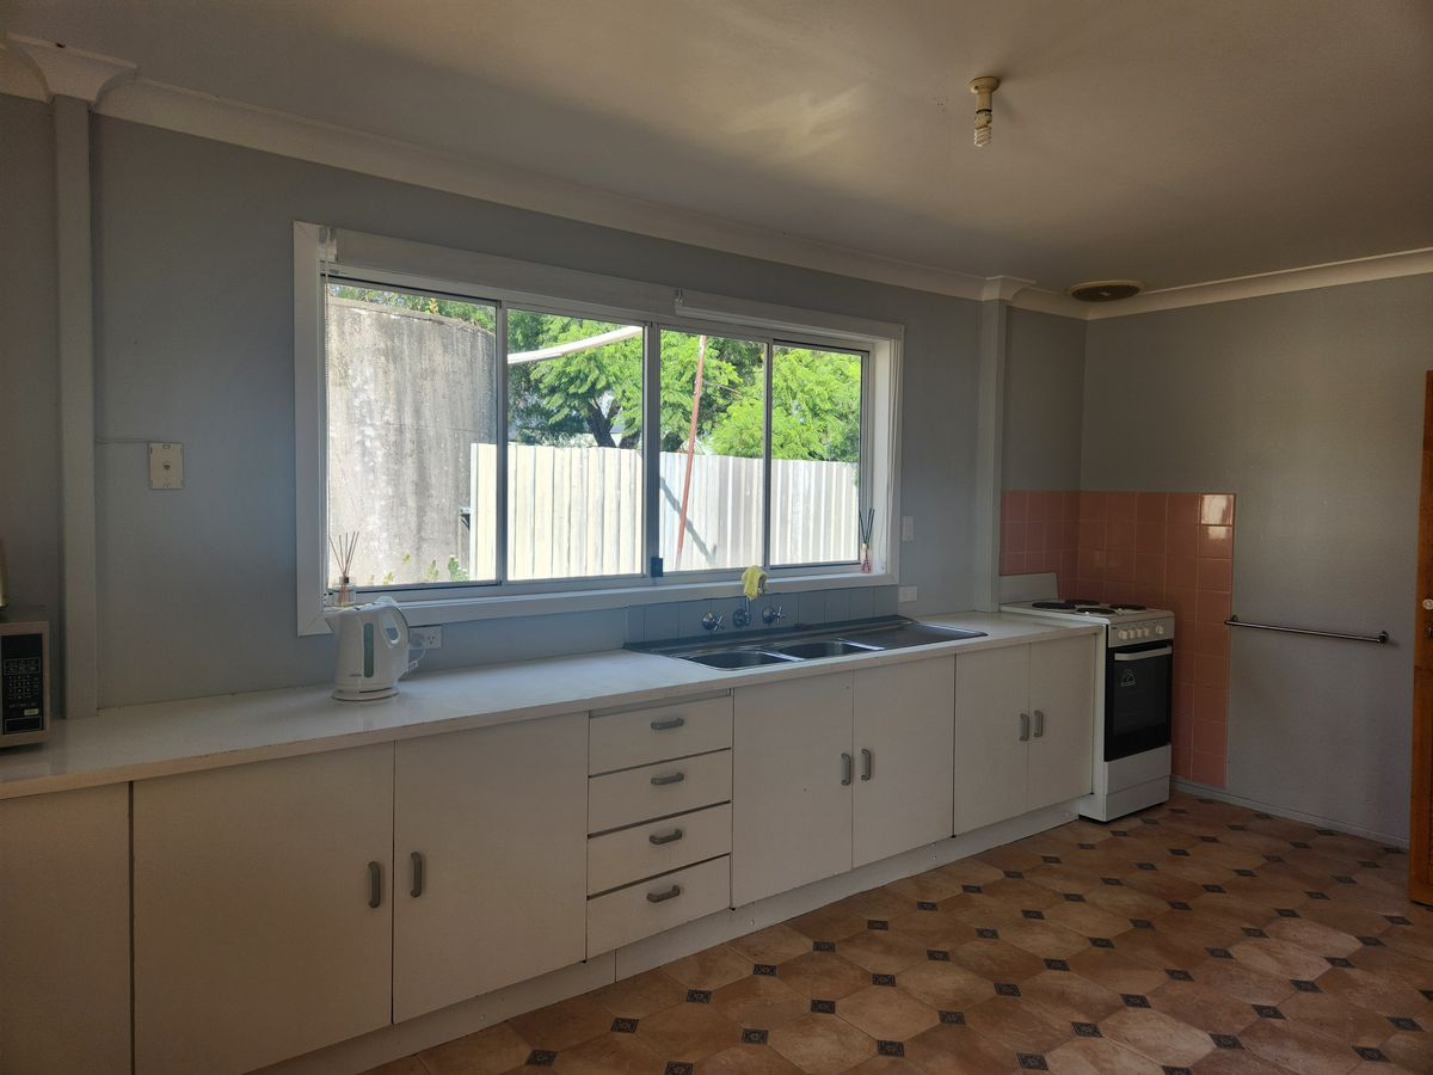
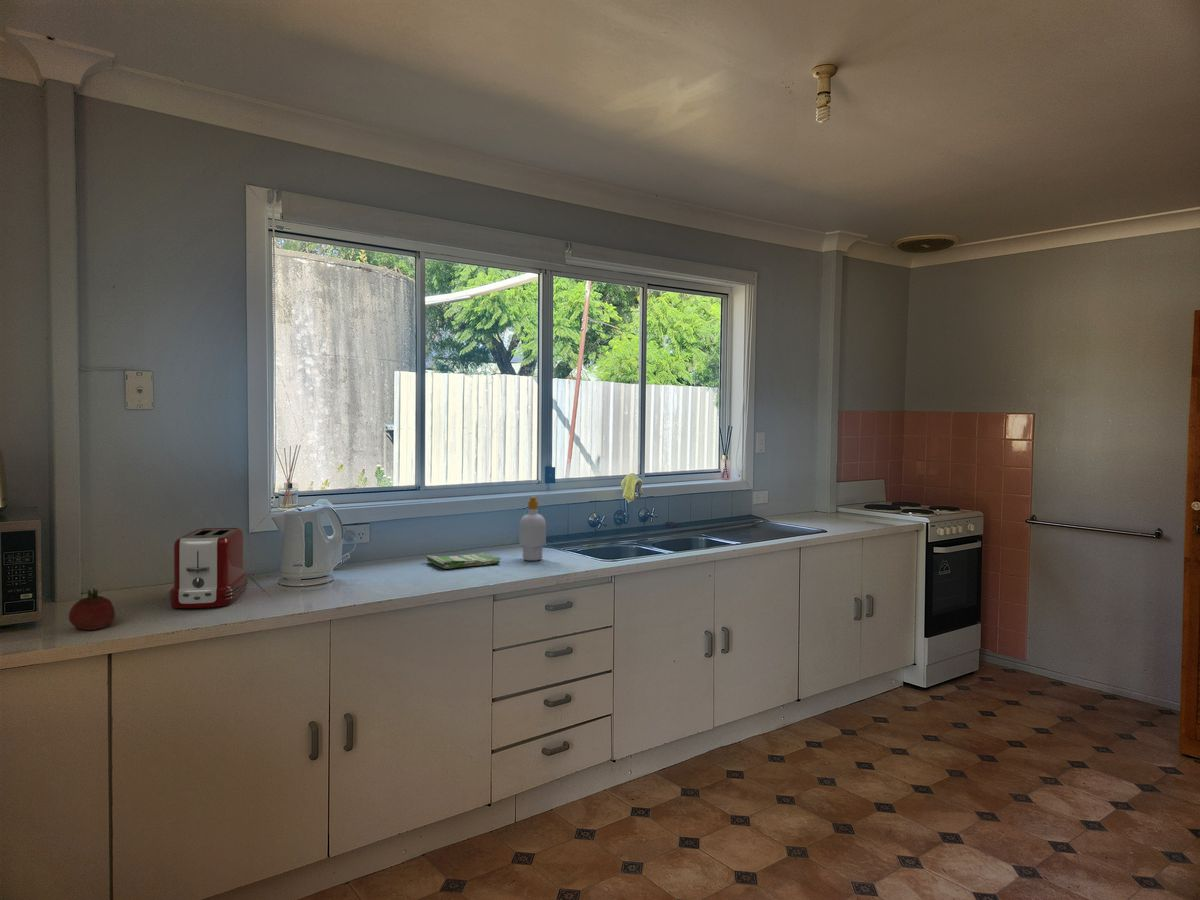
+ dish towel [426,552,502,570]
+ fruit [68,587,116,631]
+ soap bottle [518,496,547,562]
+ toaster [167,527,249,609]
